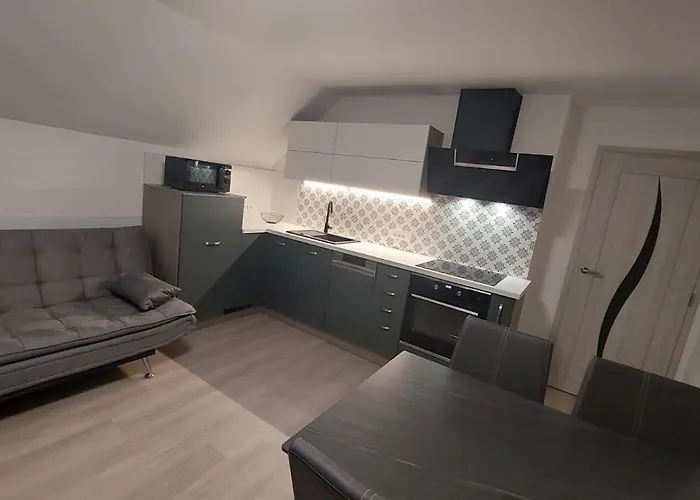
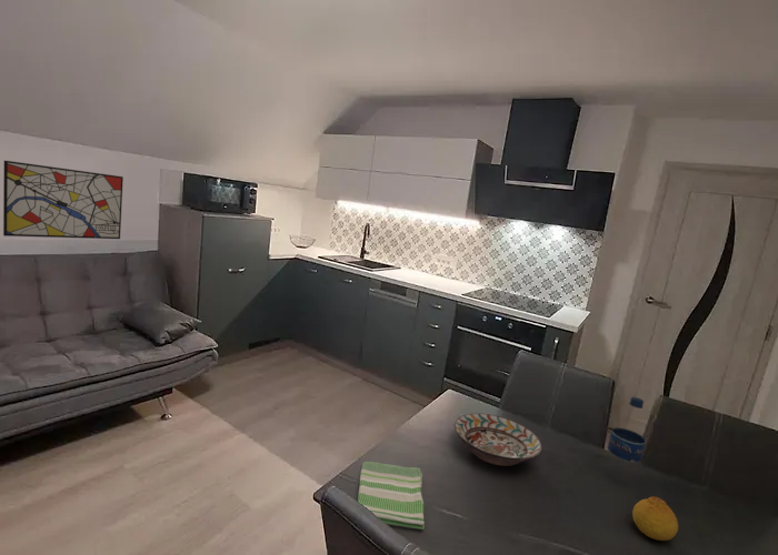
+ wall art [2,160,124,240]
+ fruit [631,496,679,542]
+ decorative bowl [453,412,542,467]
+ dish towel [357,461,426,531]
+ water bottle [607,396,647,464]
